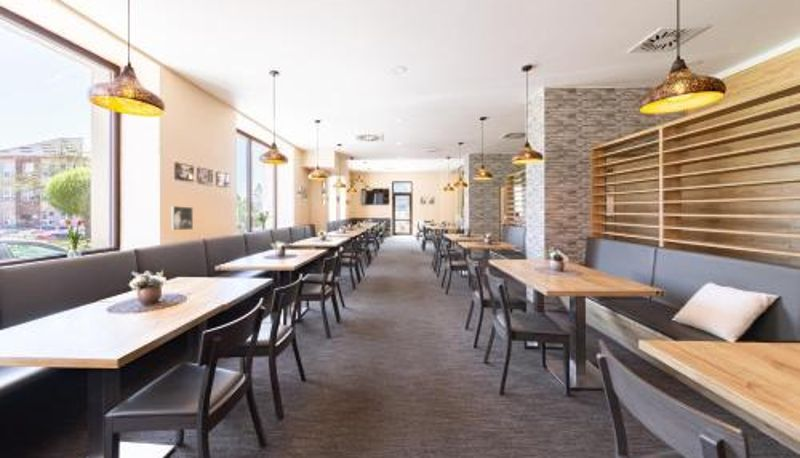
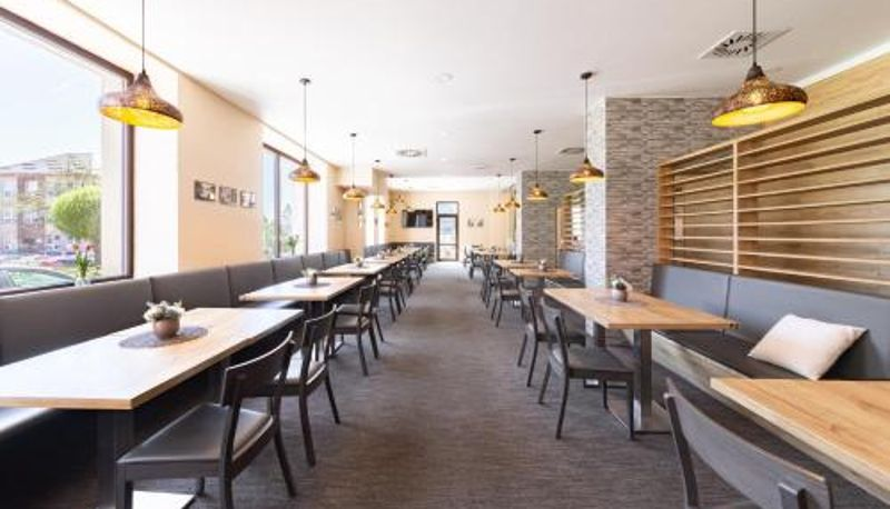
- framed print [170,205,194,231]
